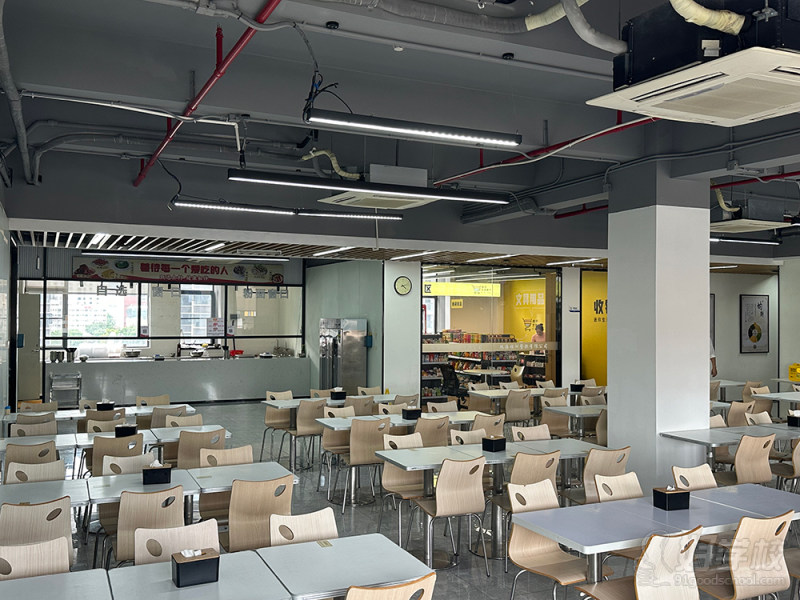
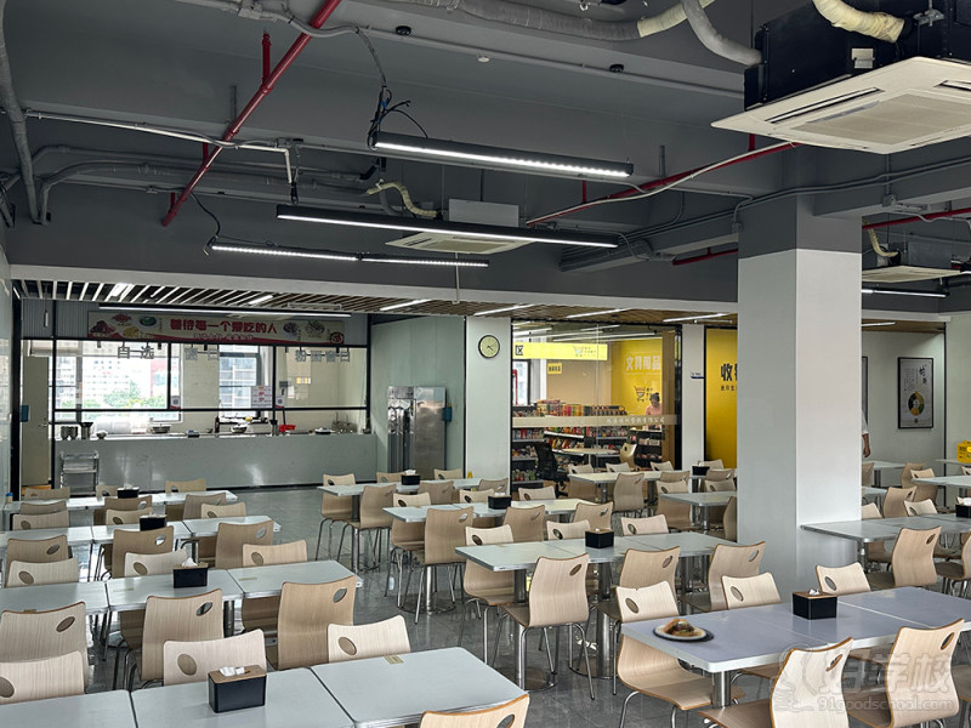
+ plate [652,618,715,644]
